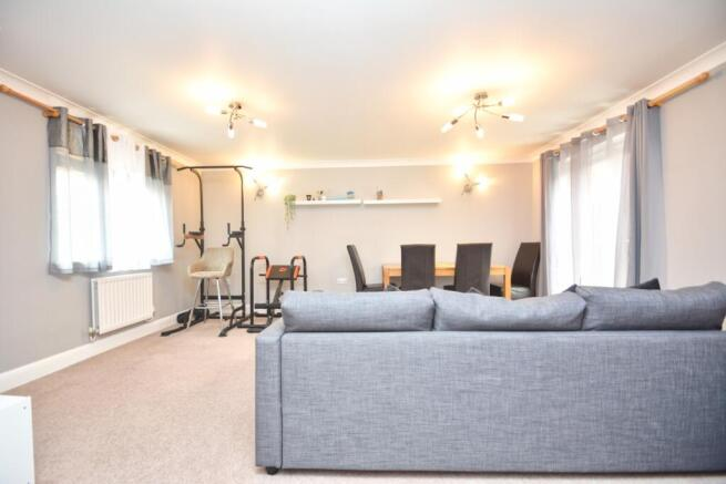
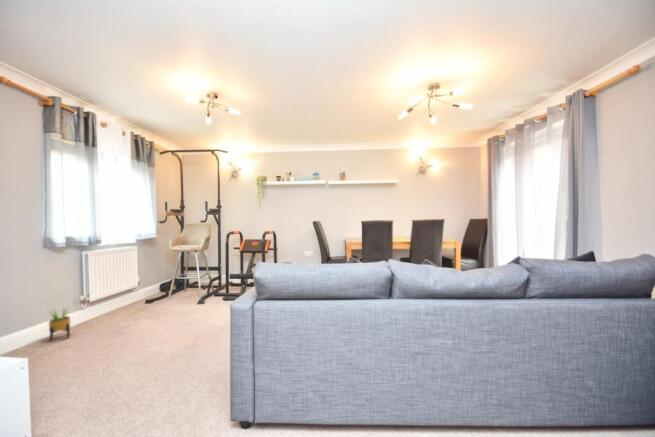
+ potted plant [47,306,71,343]
